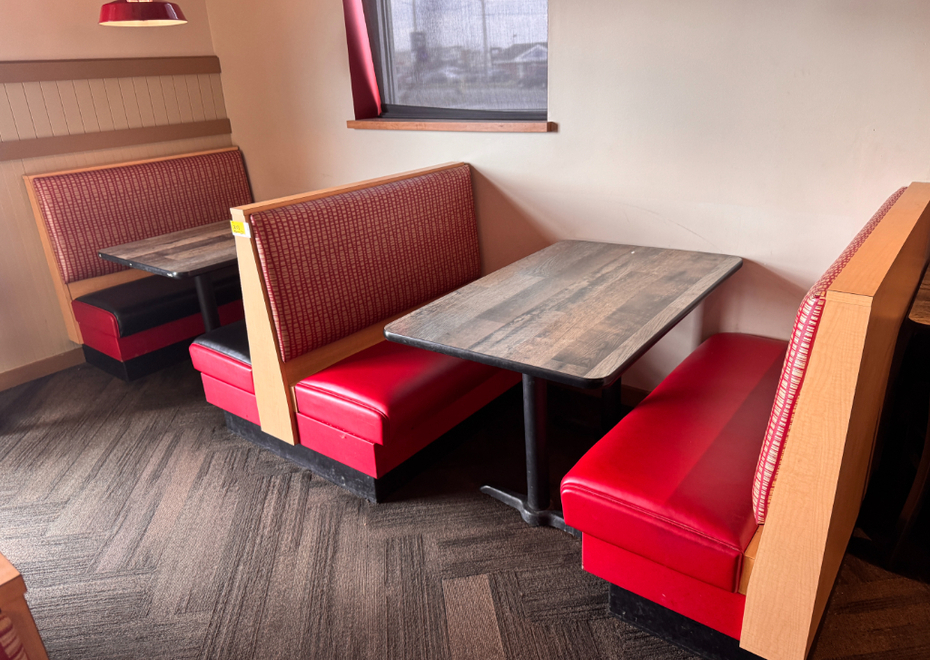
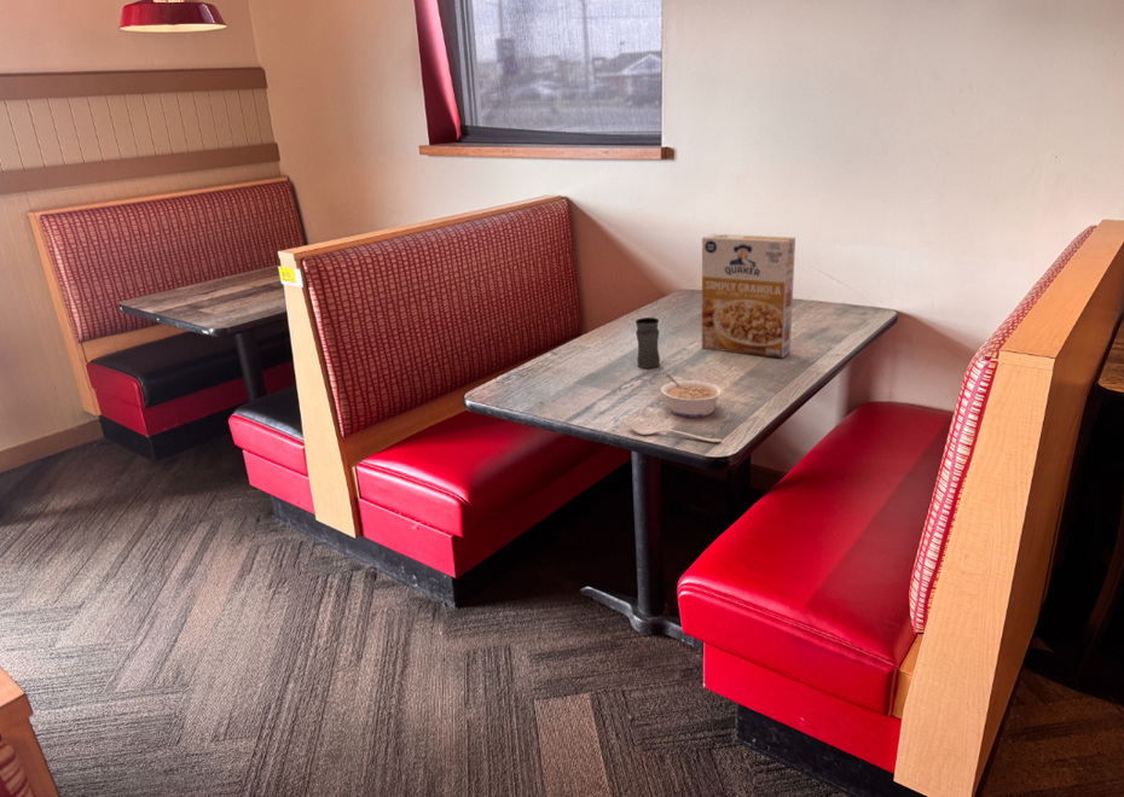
+ jar [635,316,661,370]
+ legume [660,373,725,418]
+ cereal box [701,233,796,360]
+ spoon [627,420,723,443]
